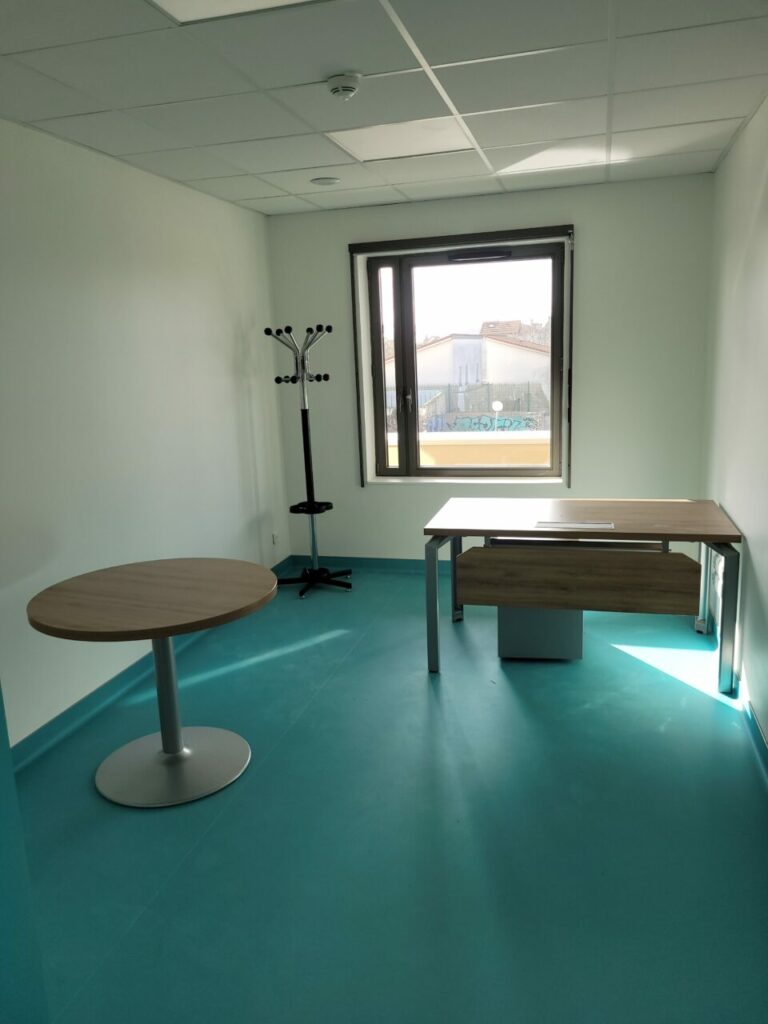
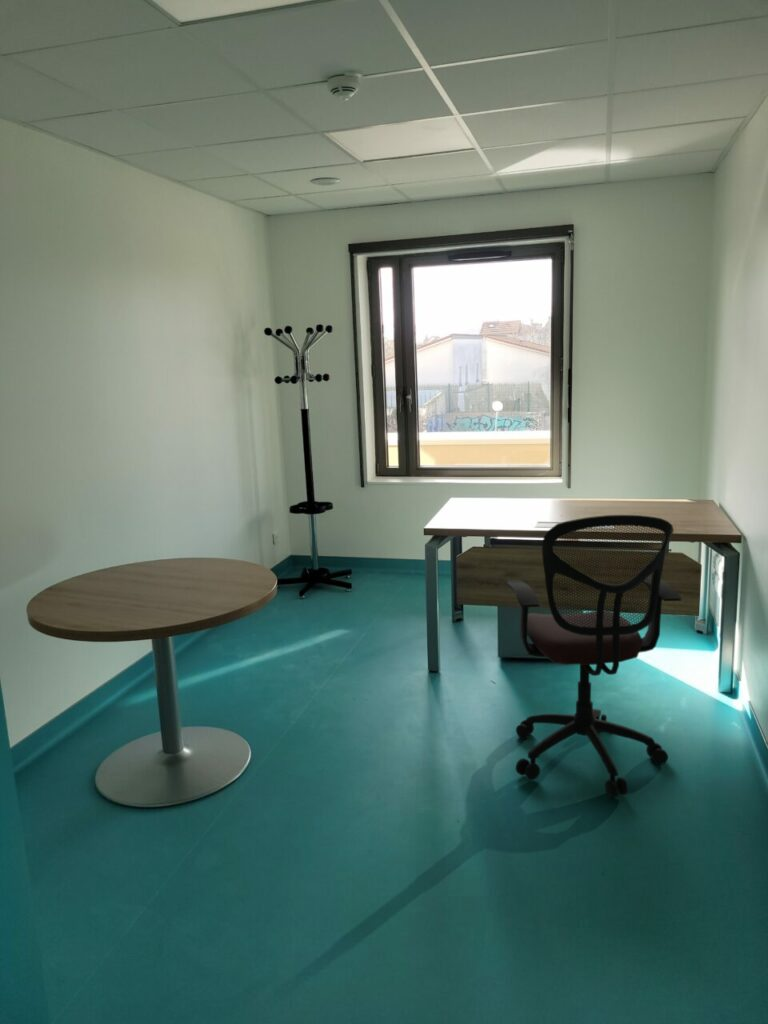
+ office chair [506,514,682,799]
